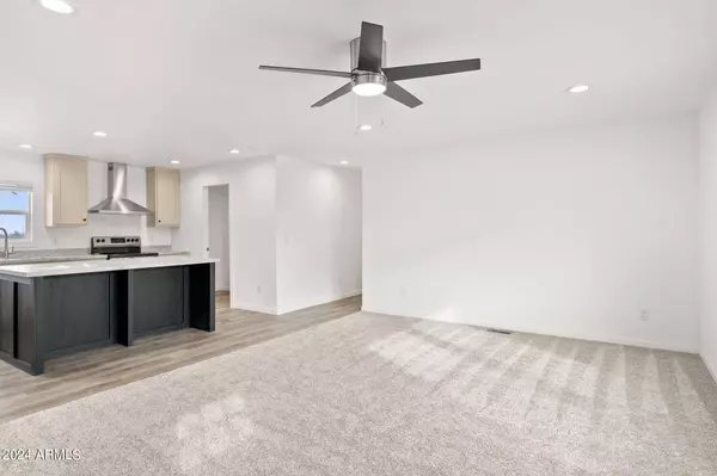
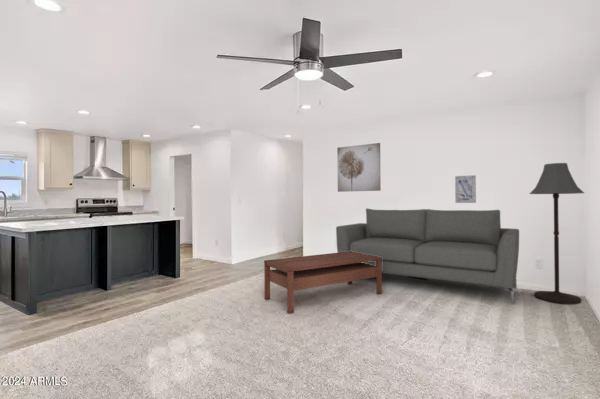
+ wall art [454,174,477,204]
+ wall art [336,142,382,193]
+ sofa [335,207,520,304]
+ coffee table [263,251,383,314]
+ floor lamp [529,162,585,305]
